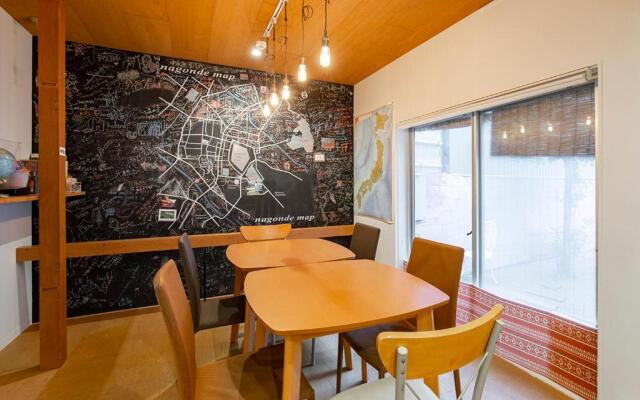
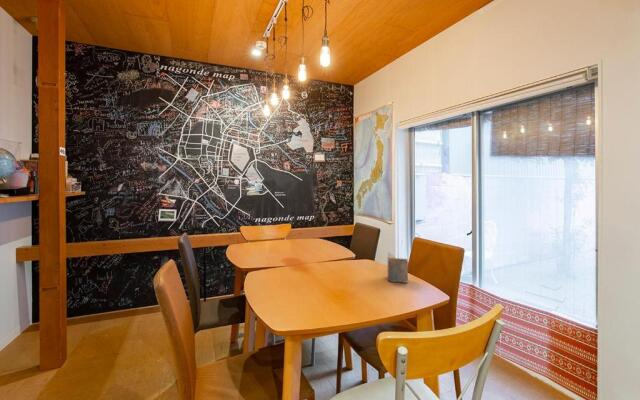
+ napkin holder [387,251,409,284]
